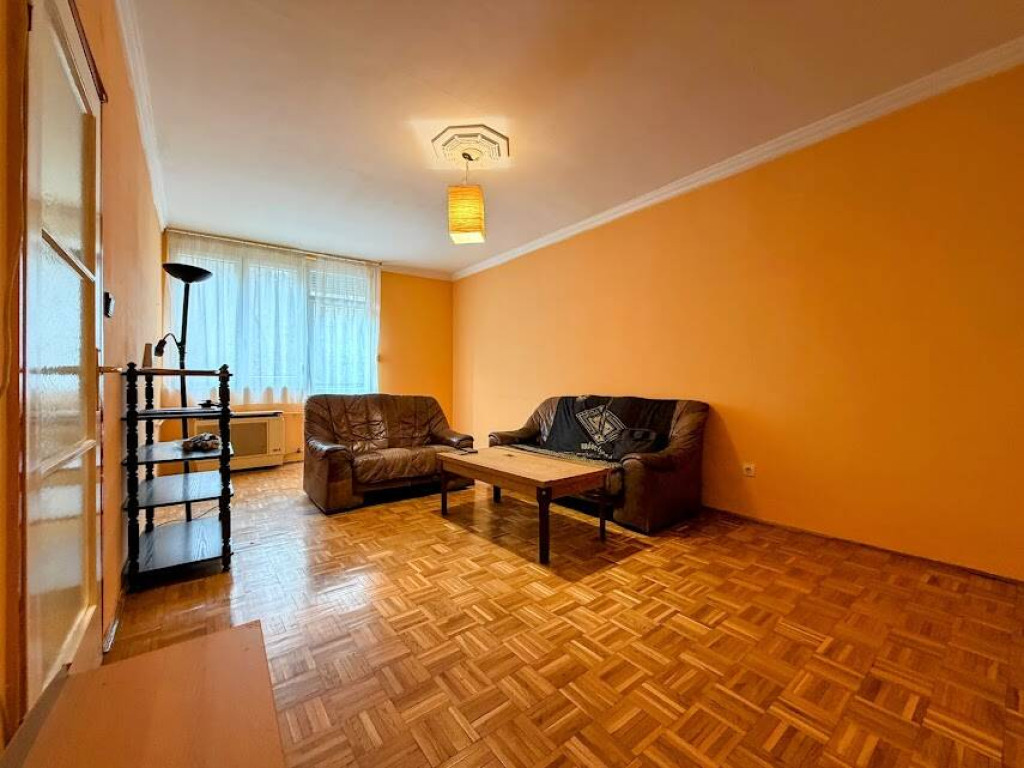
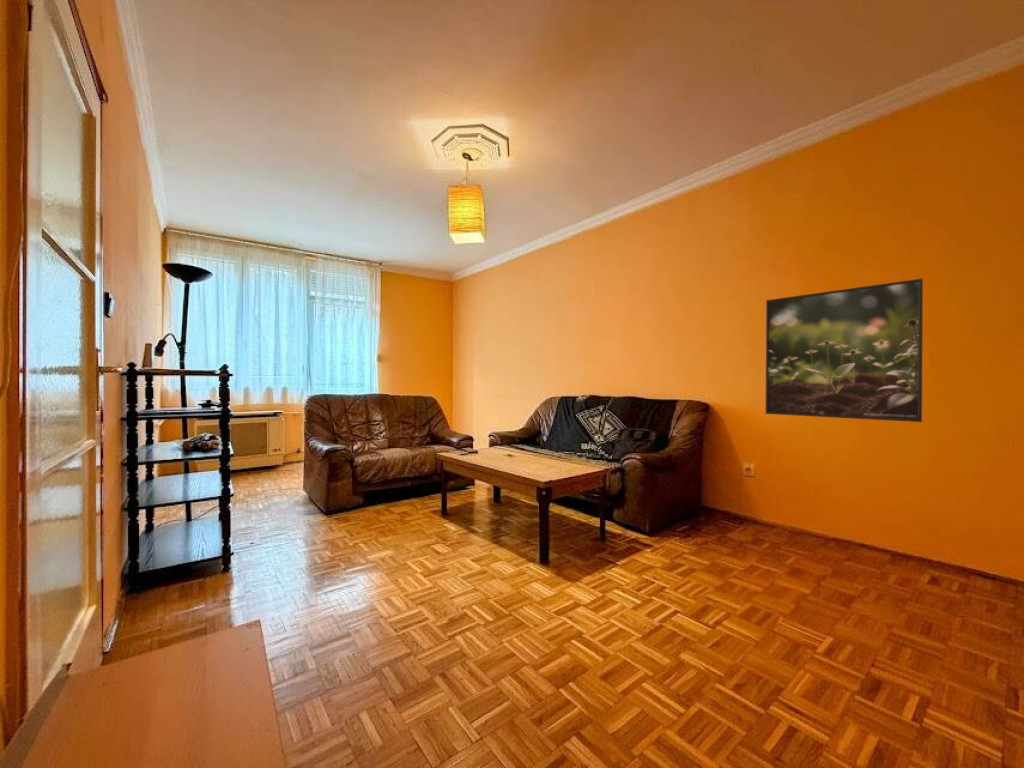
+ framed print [765,278,924,423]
